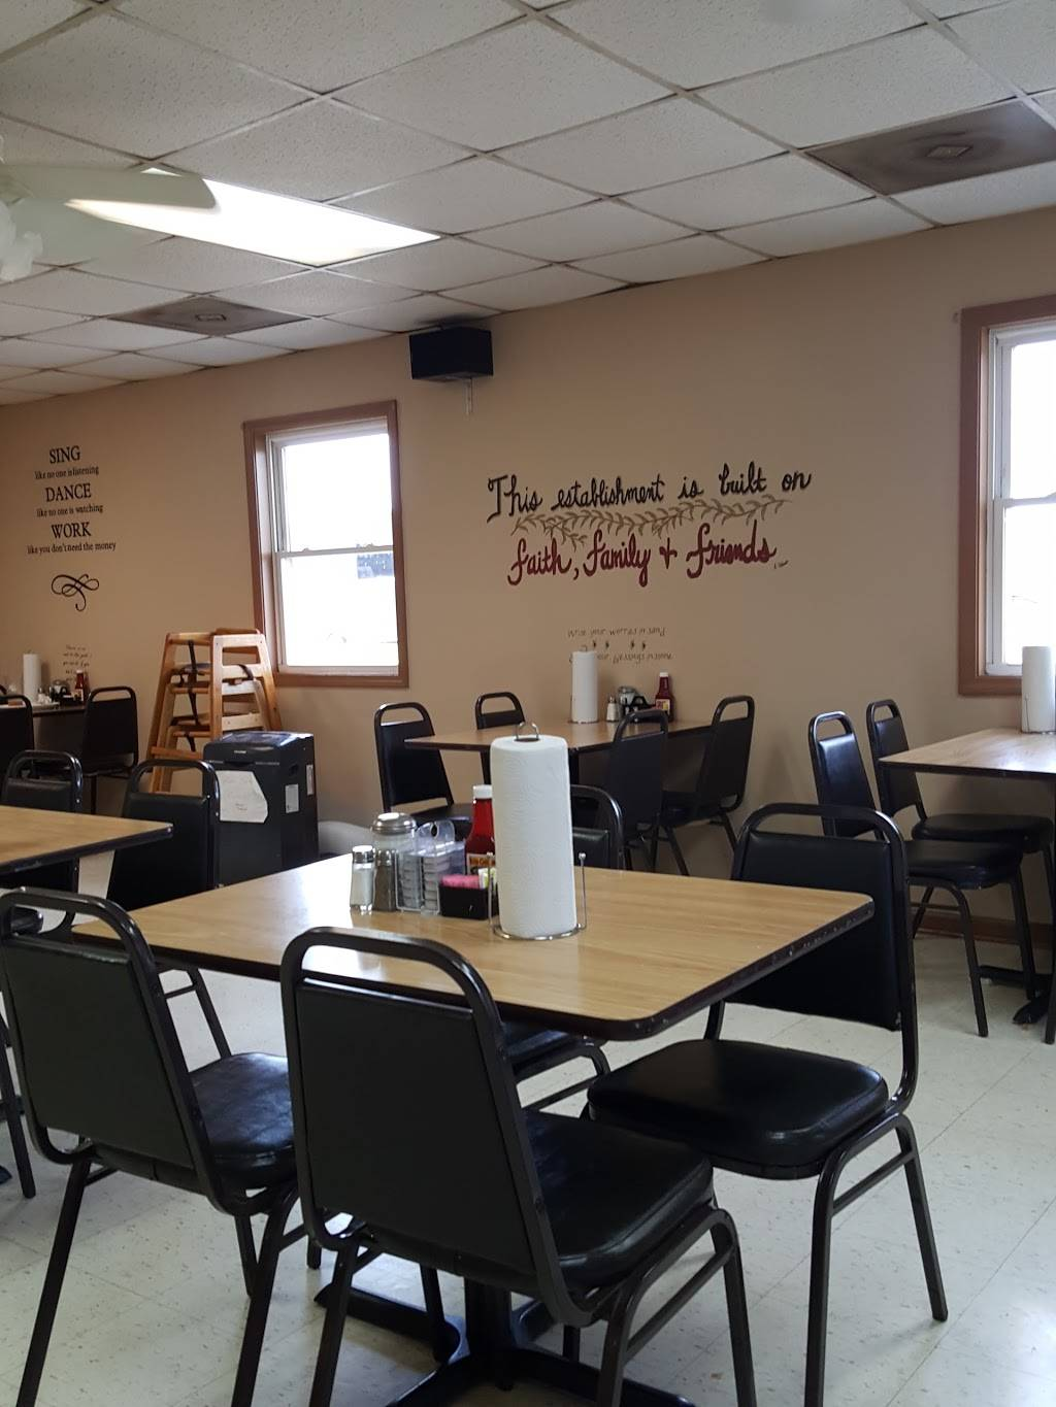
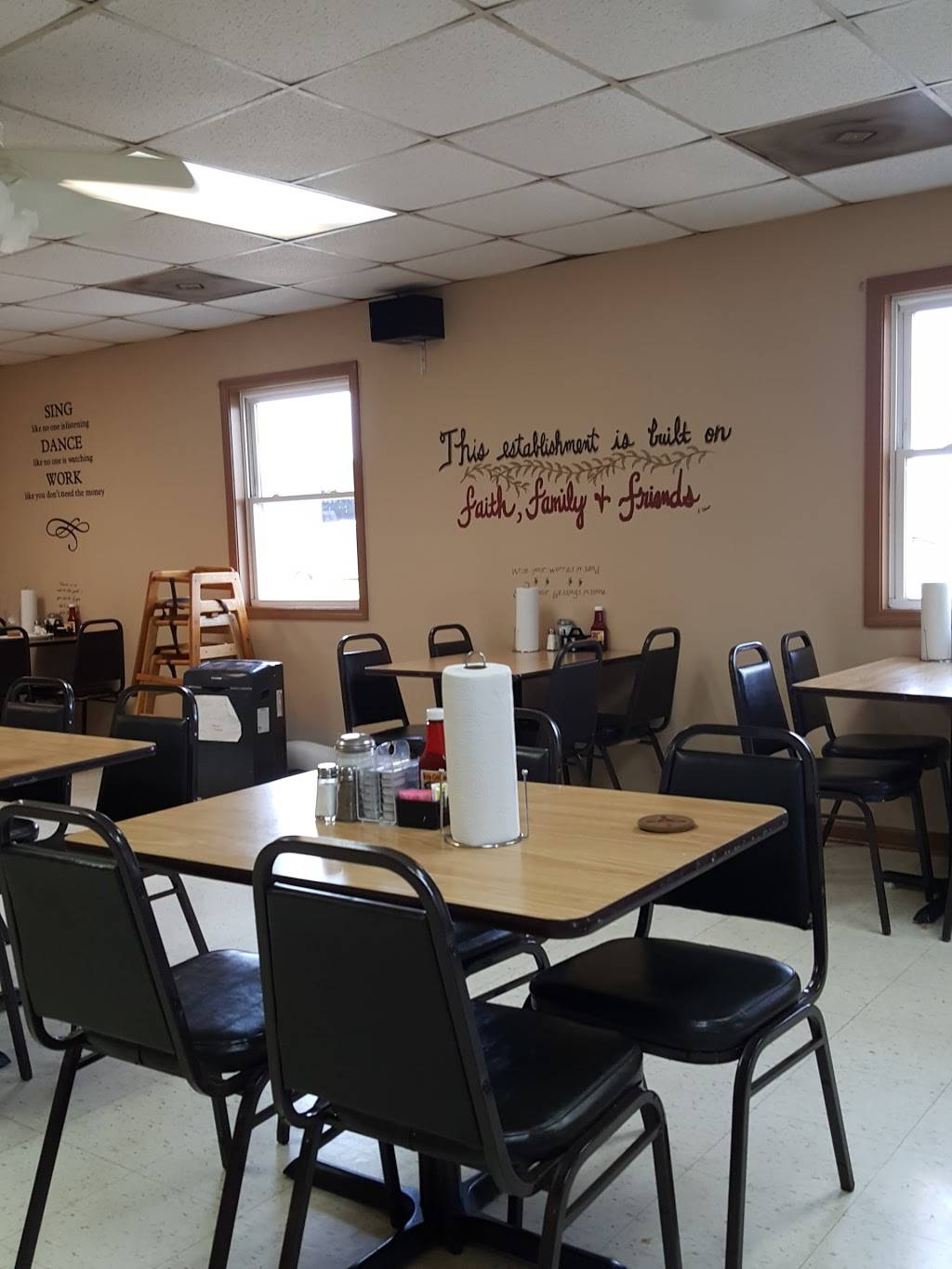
+ coaster [637,813,696,833]
